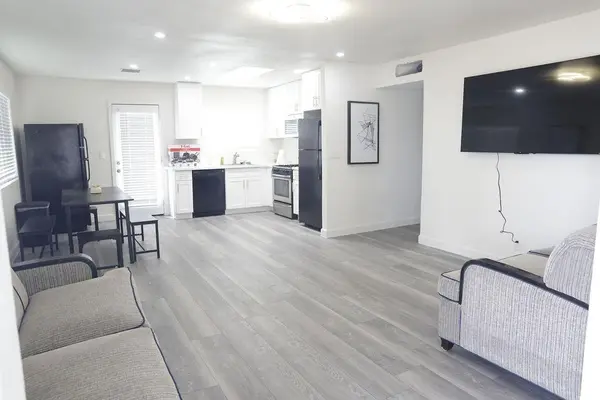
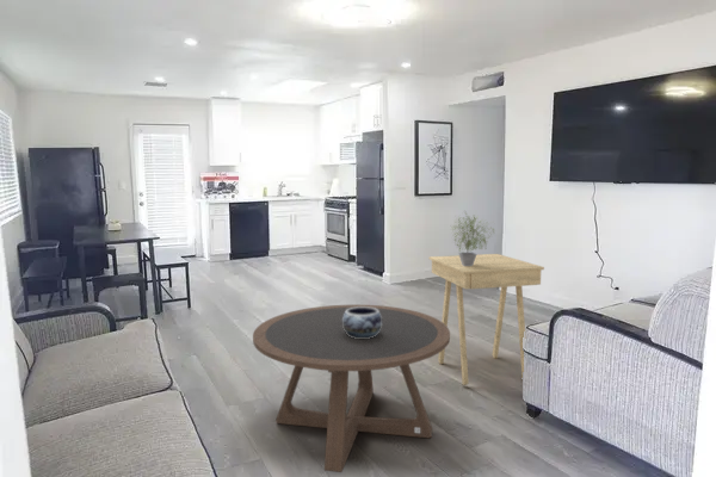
+ decorative bowl [342,306,382,339]
+ potted plant [451,210,498,266]
+ coffee table [252,304,451,473]
+ side table [427,253,545,386]
